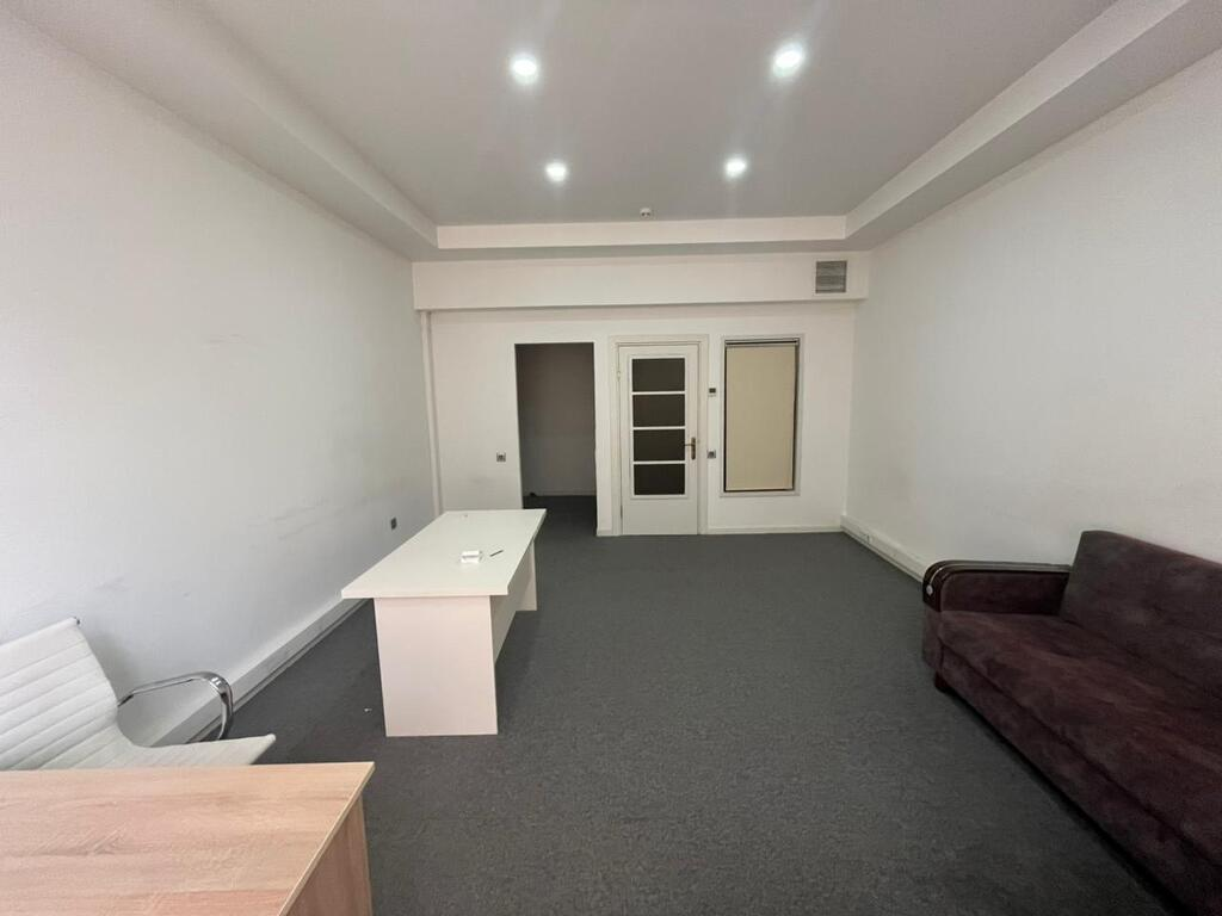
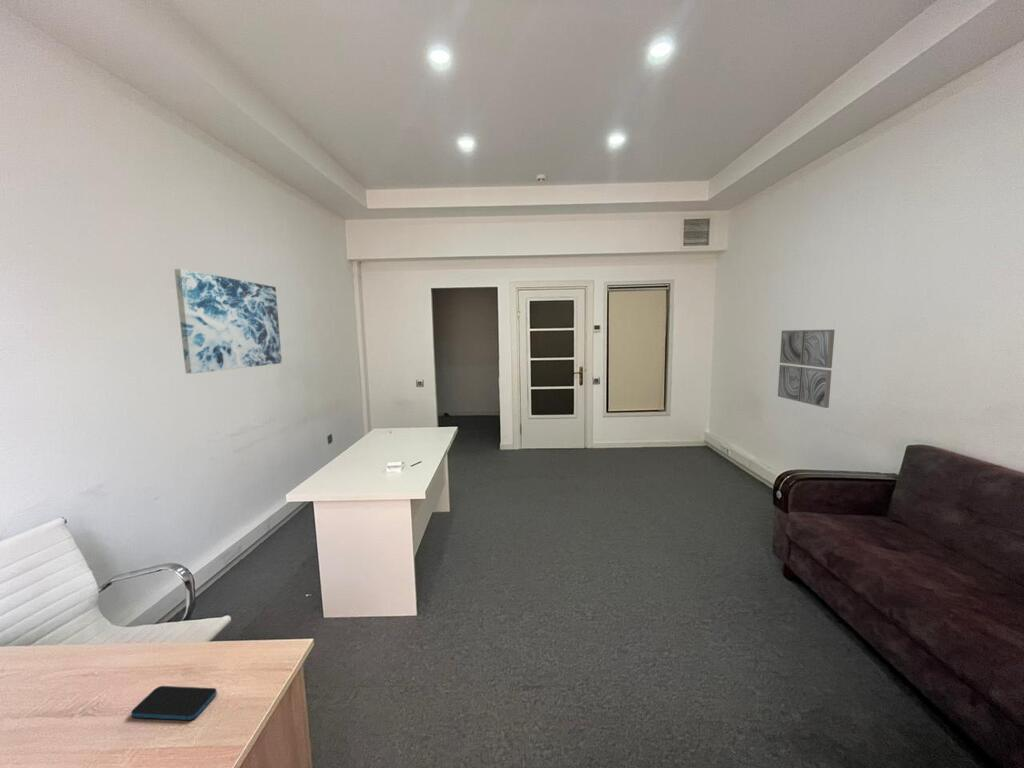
+ wall art [173,268,283,375]
+ wall art [777,329,836,409]
+ smartphone [130,685,218,721]
